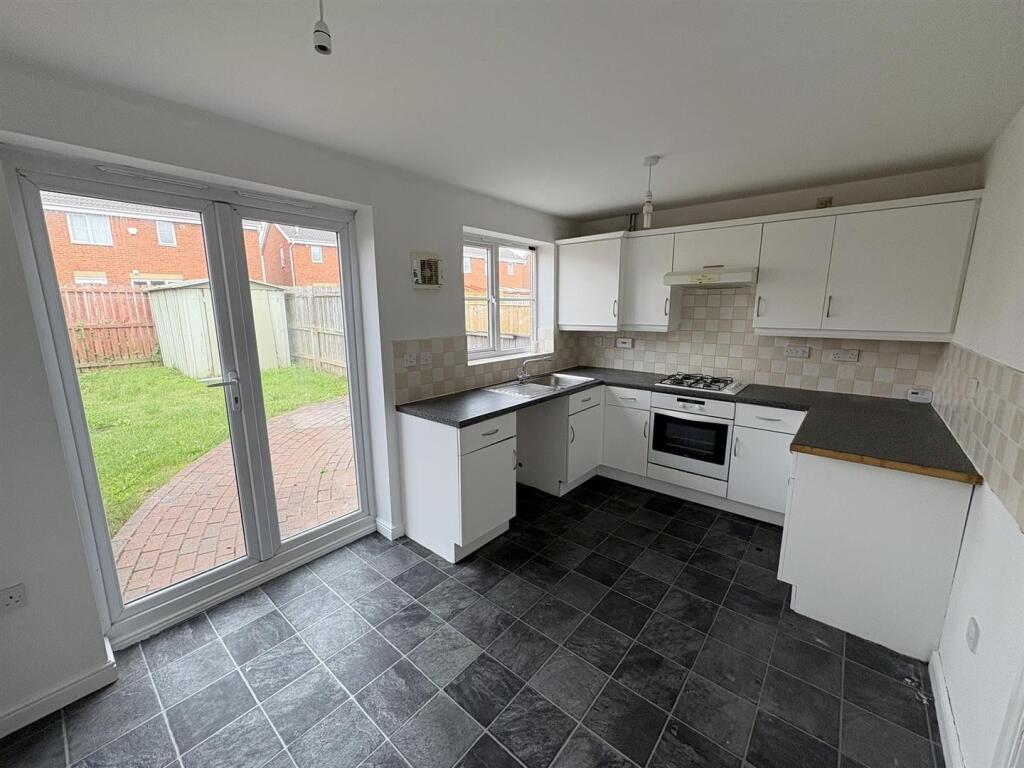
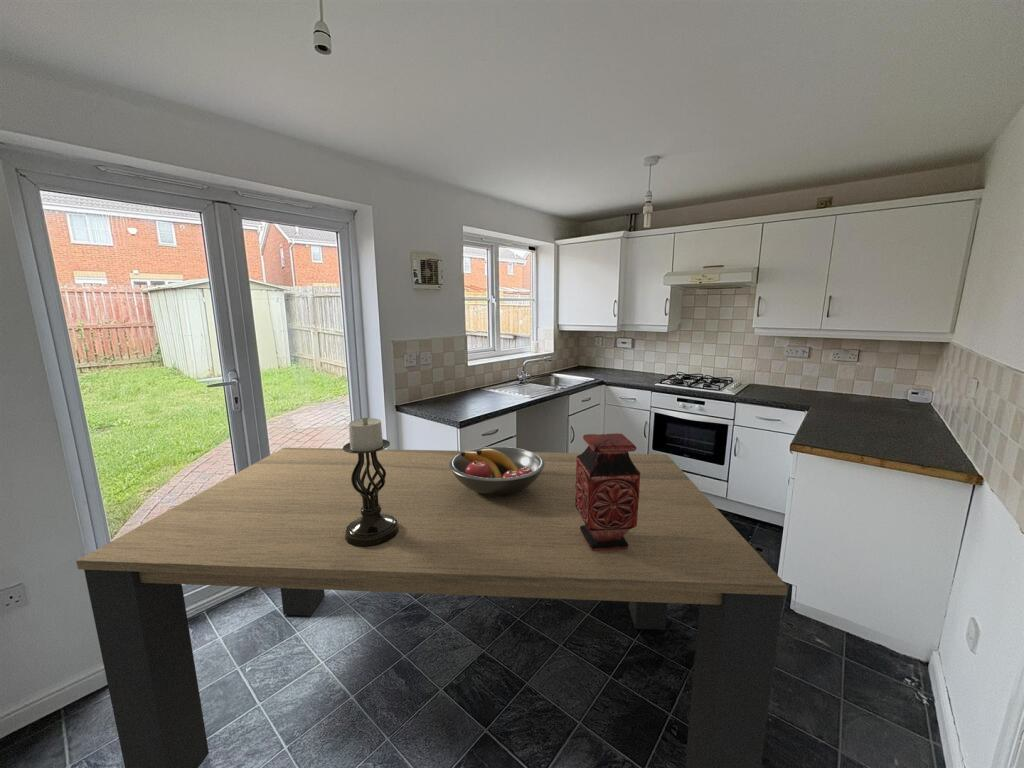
+ dining table [75,447,789,768]
+ fruit bowl [449,446,545,495]
+ candle holder [342,416,399,547]
+ vase [575,432,640,551]
